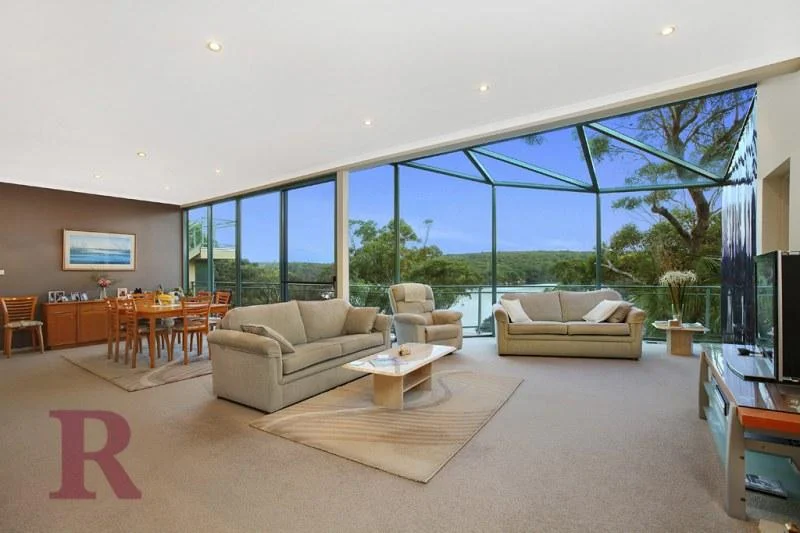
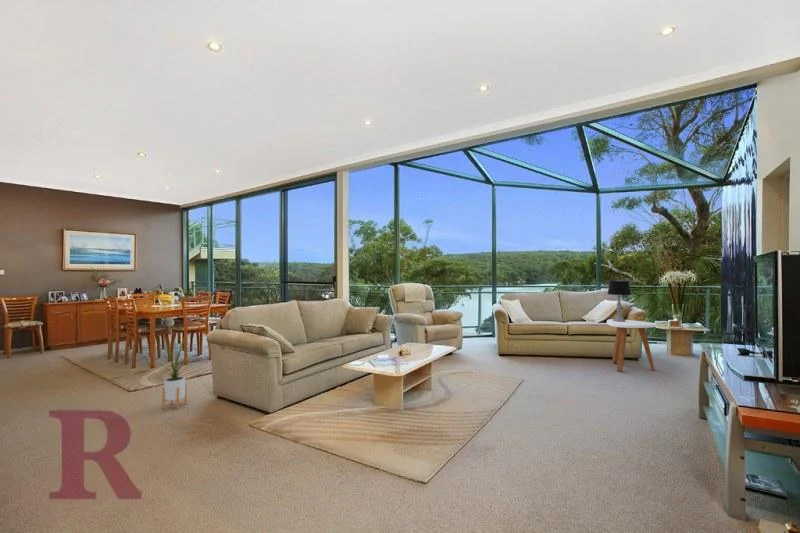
+ house plant [151,333,196,410]
+ side table [606,318,658,373]
+ table lamp [607,279,632,322]
